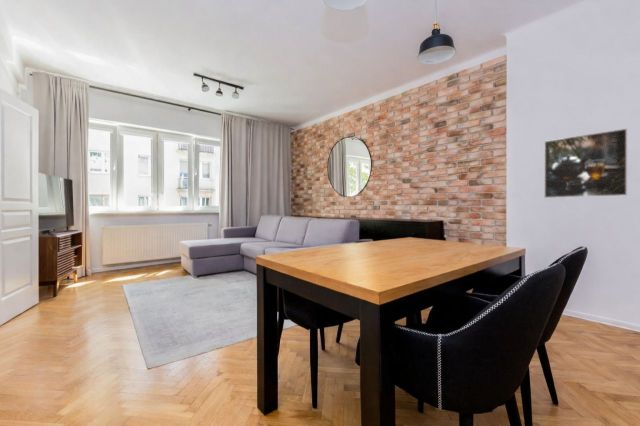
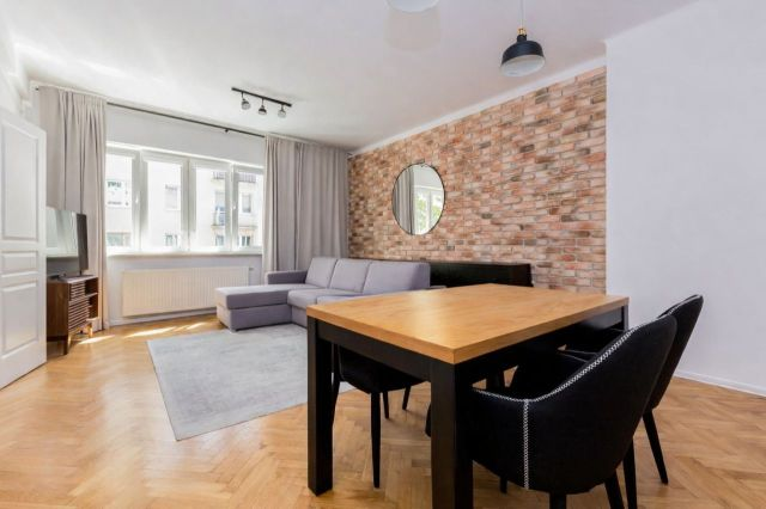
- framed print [543,128,628,199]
